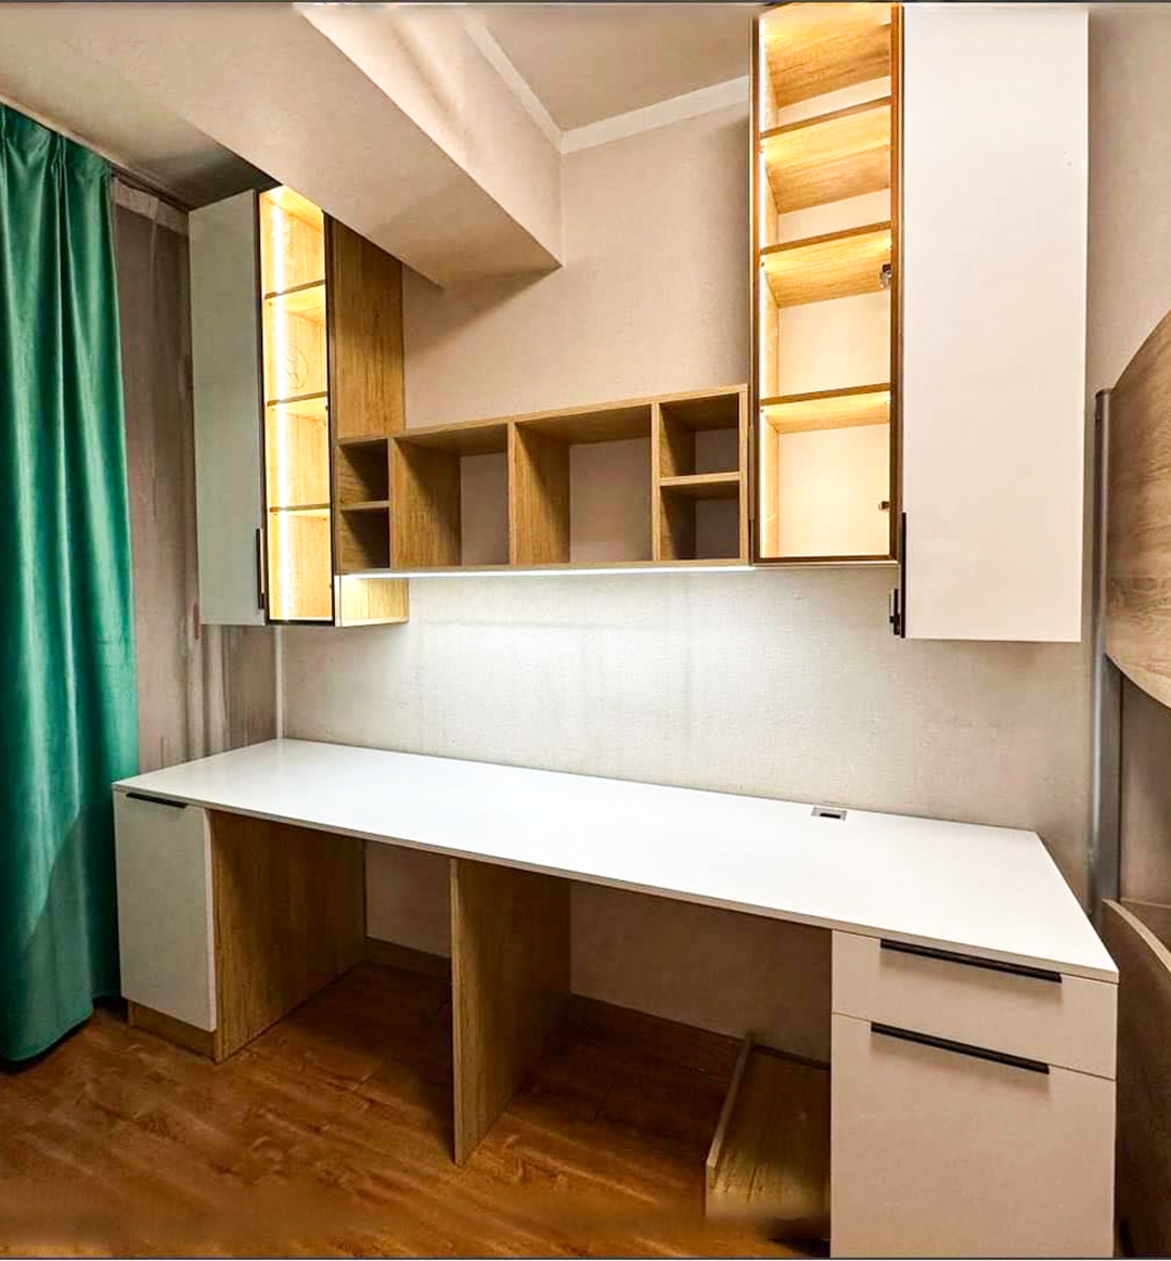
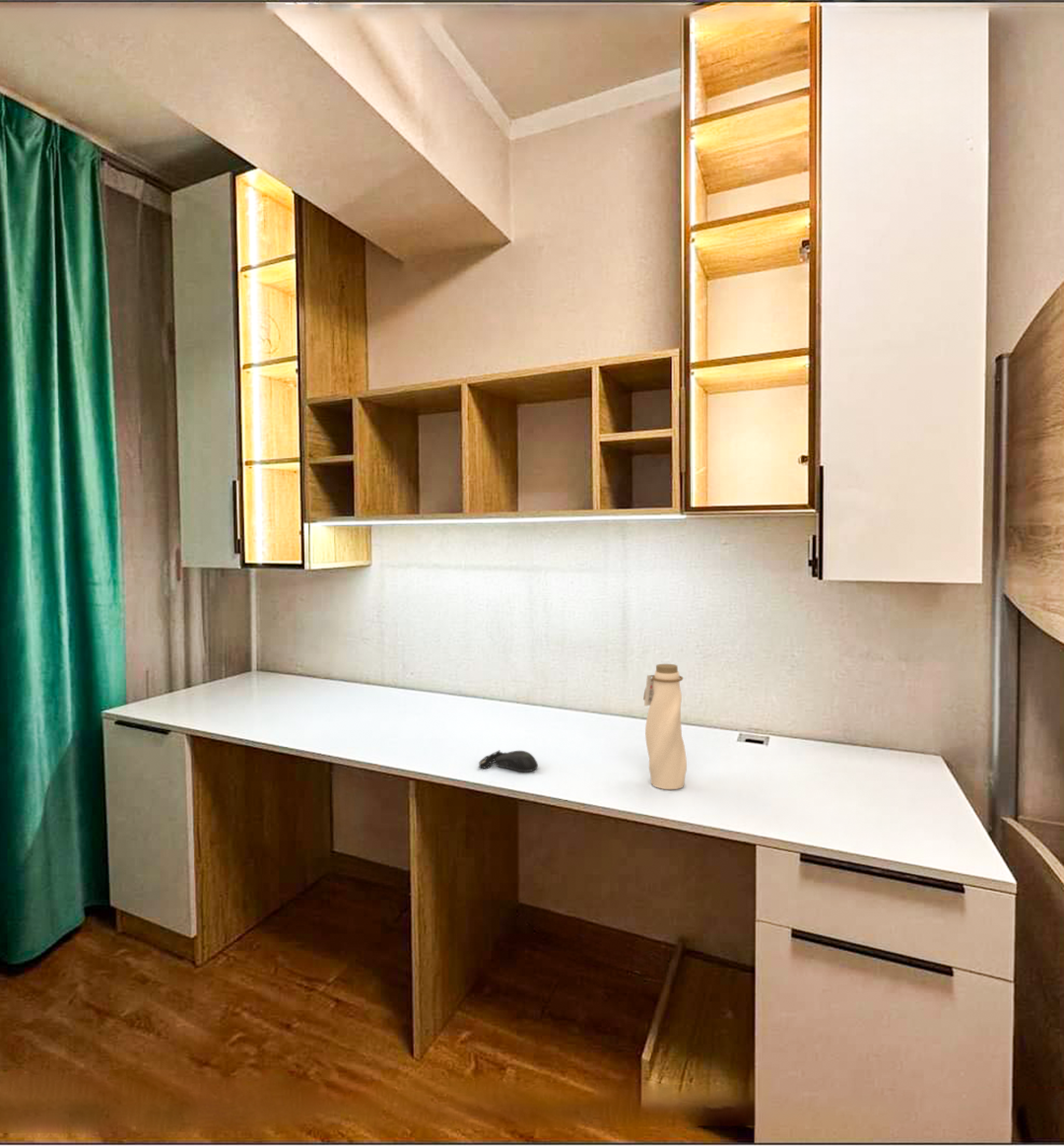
+ computer mouse [478,749,539,773]
+ water bottle [642,663,688,790]
